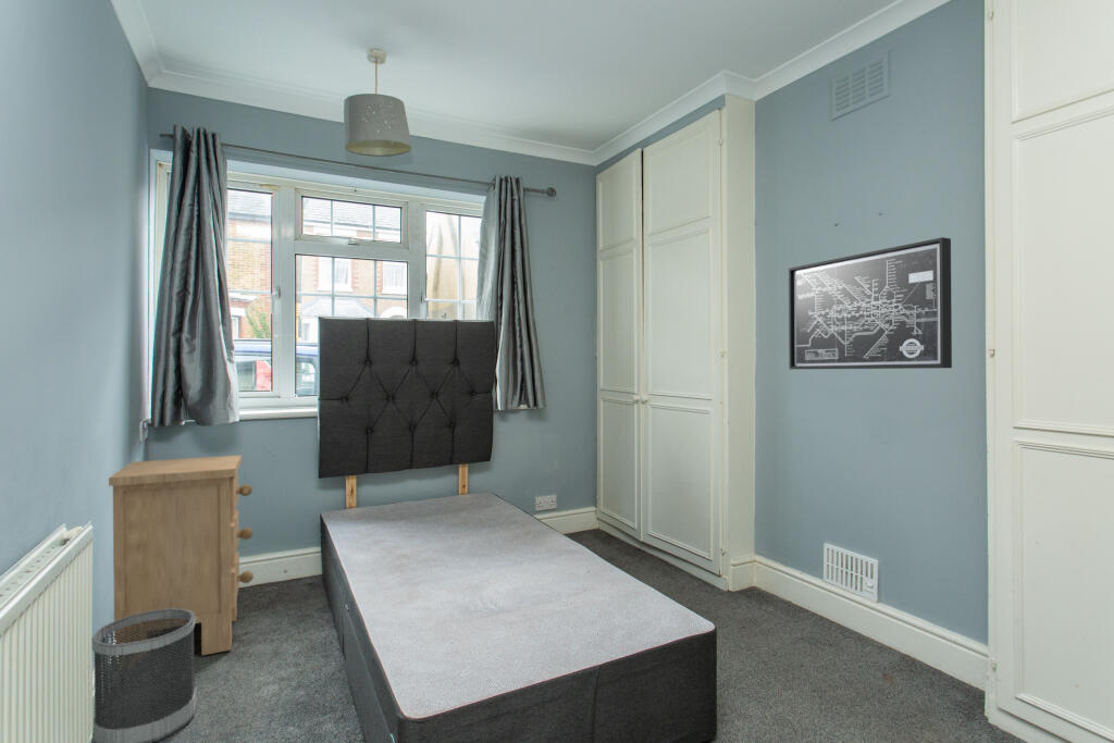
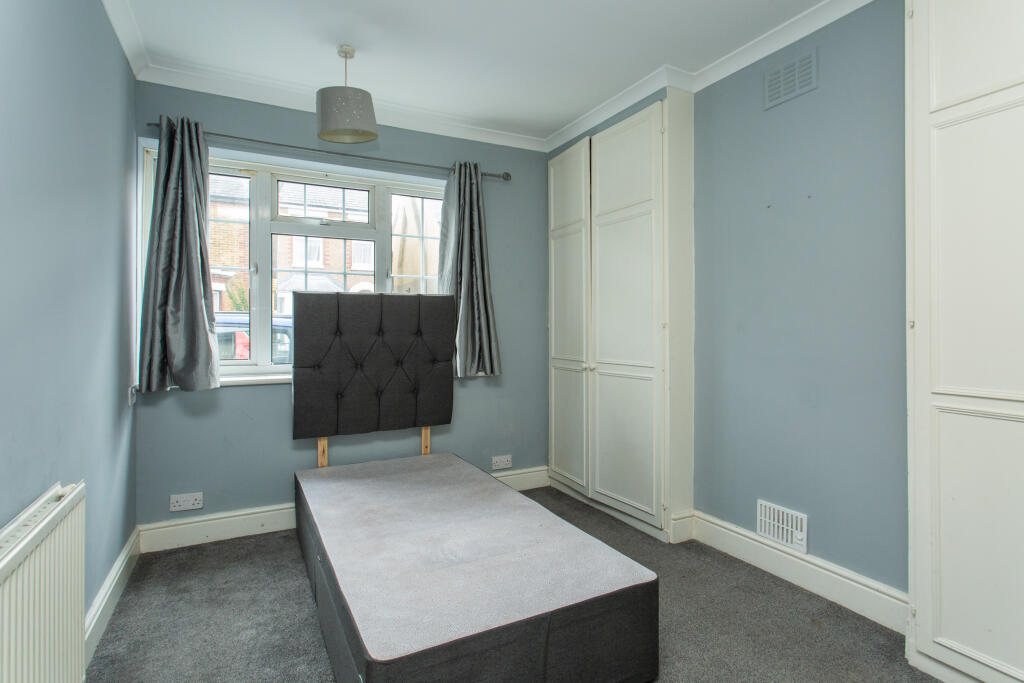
- wall art [788,236,953,370]
- nightstand [108,454,255,670]
- wastebasket [91,608,197,743]
